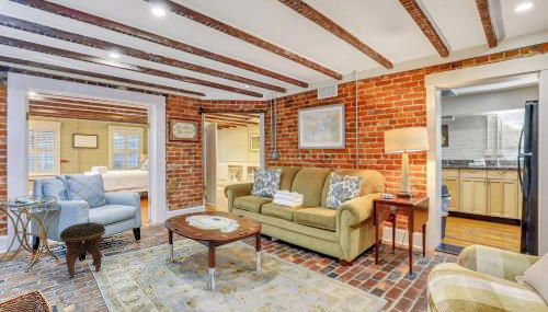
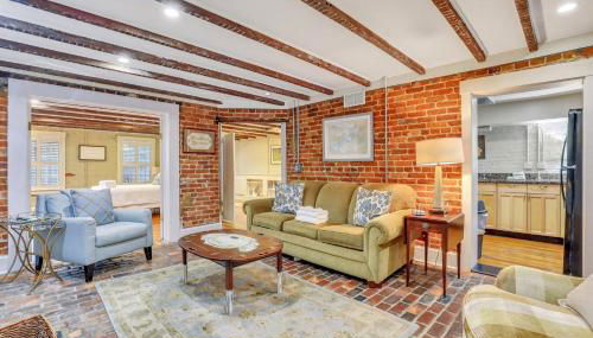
- footstool [58,221,106,279]
